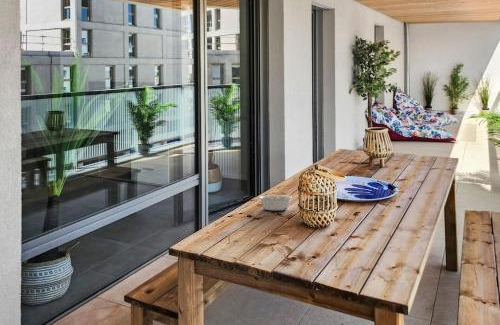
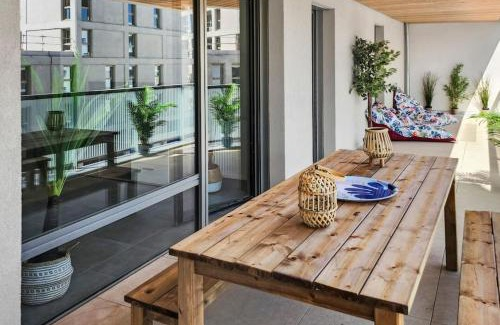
- legume [258,194,293,212]
